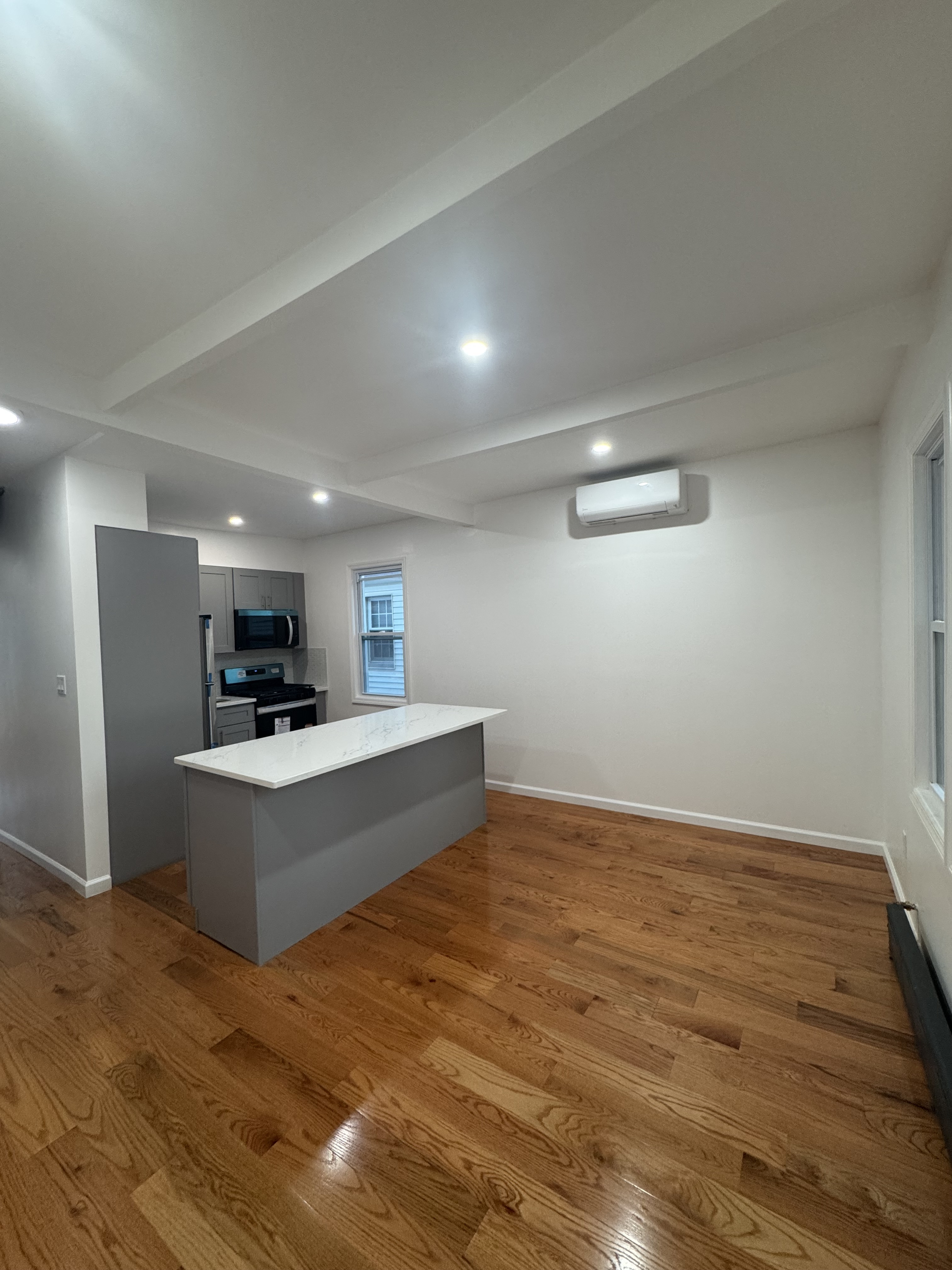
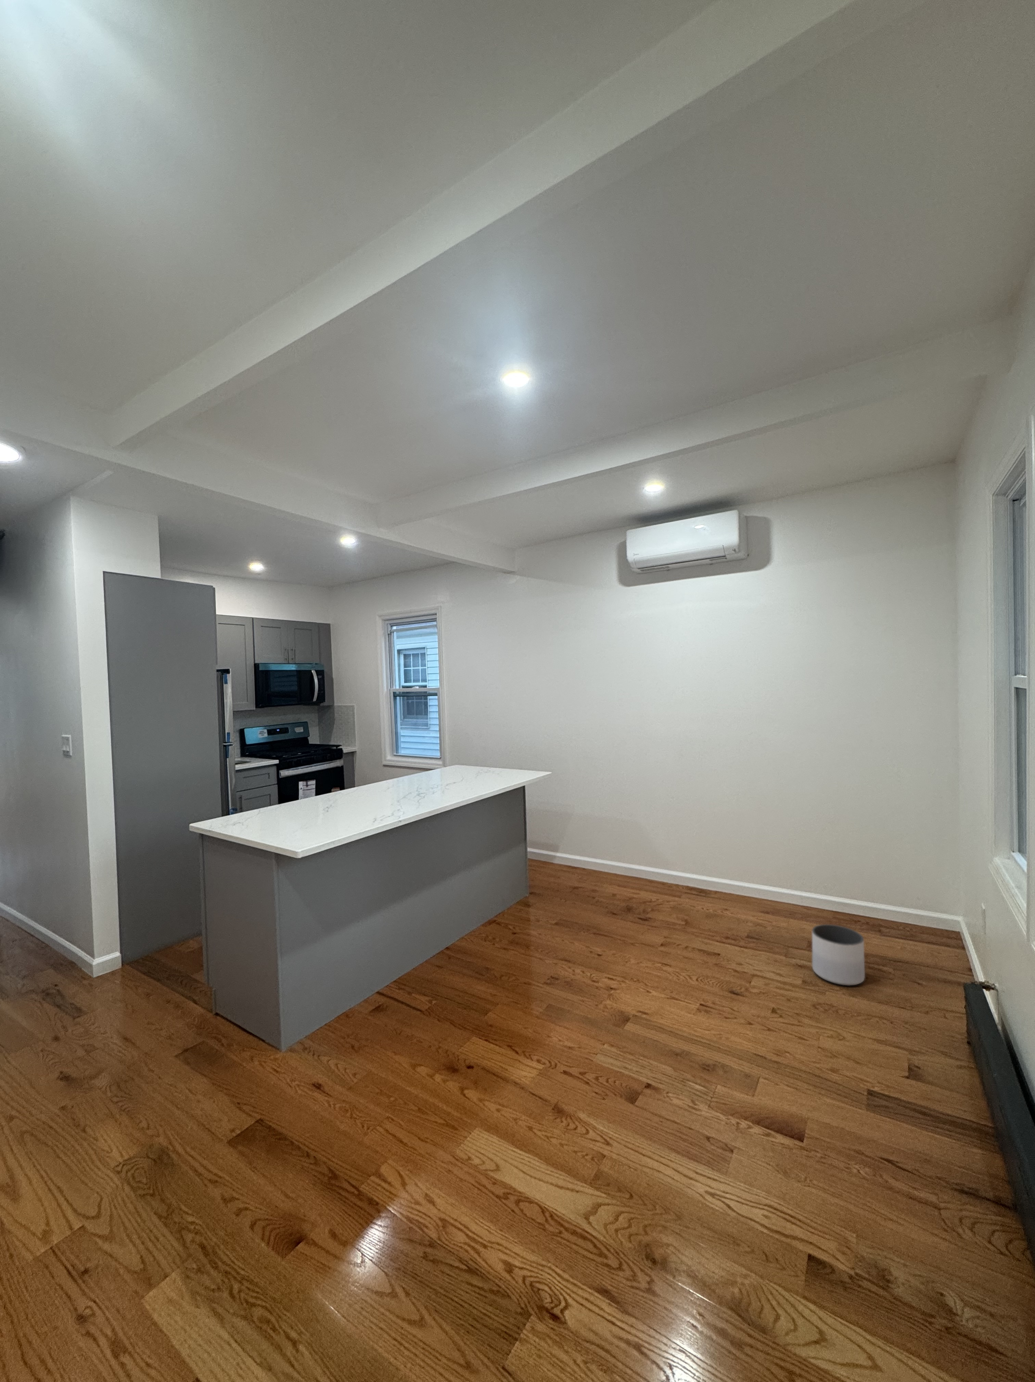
+ planter [812,924,865,986]
